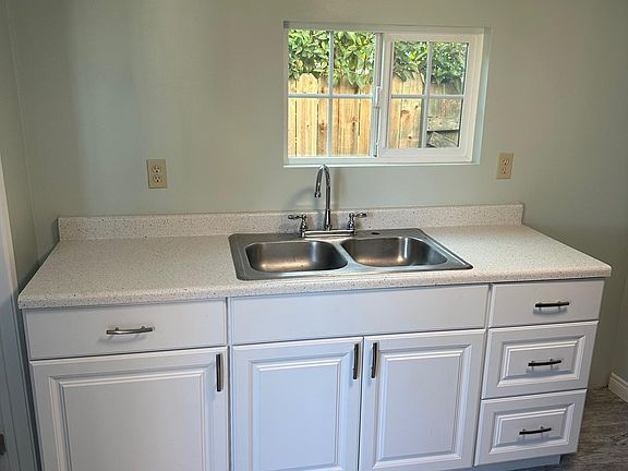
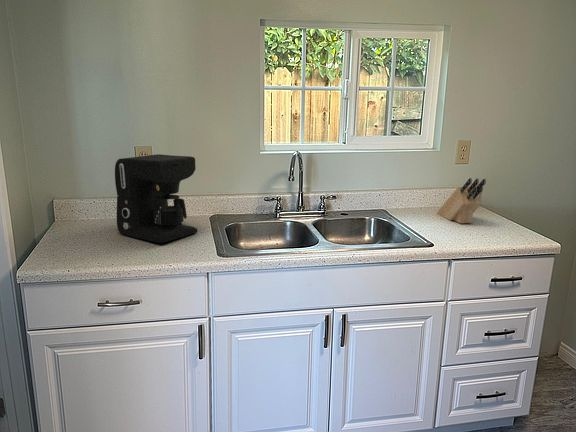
+ knife block [436,177,487,224]
+ coffee maker [114,153,198,244]
